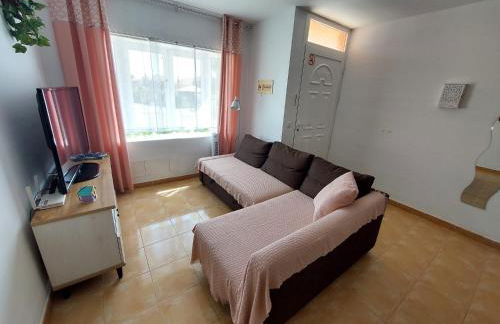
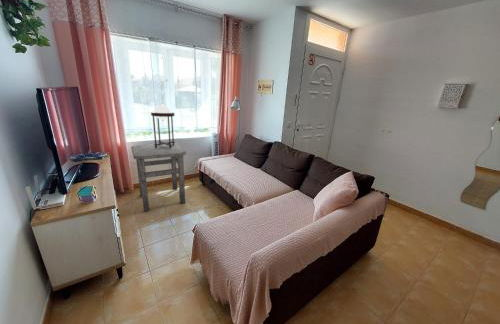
+ table lamp [150,103,176,149]
+ side table [130,142,187,212]
